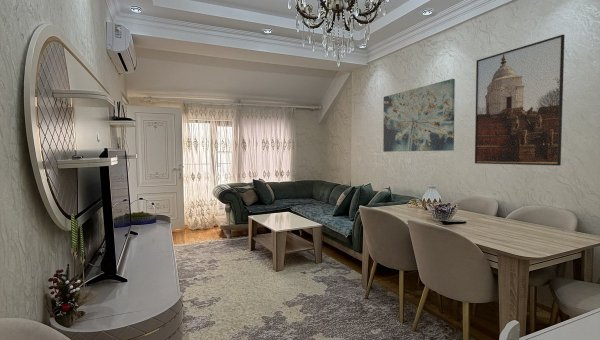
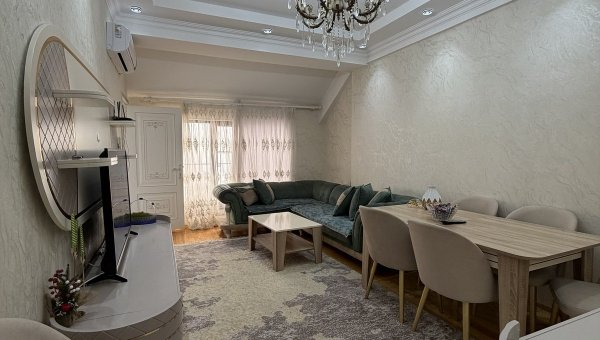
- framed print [474,34,566,167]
- wall art [382,78,456,153]
